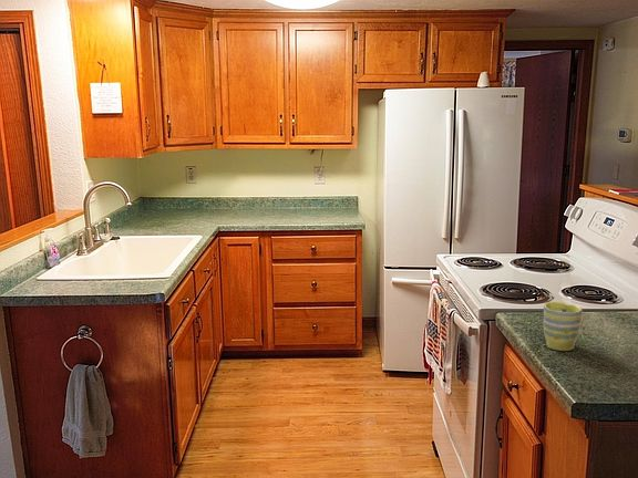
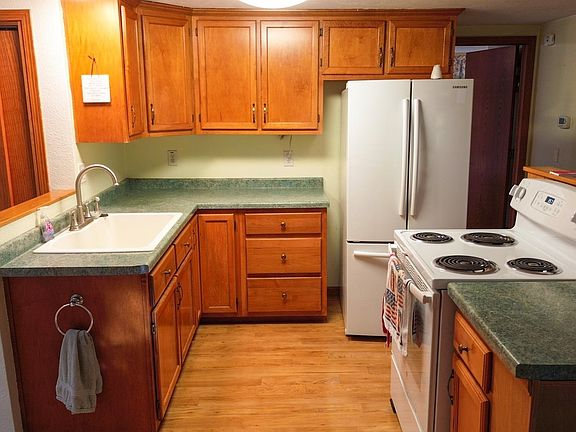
- mug [543,301,584,352]
